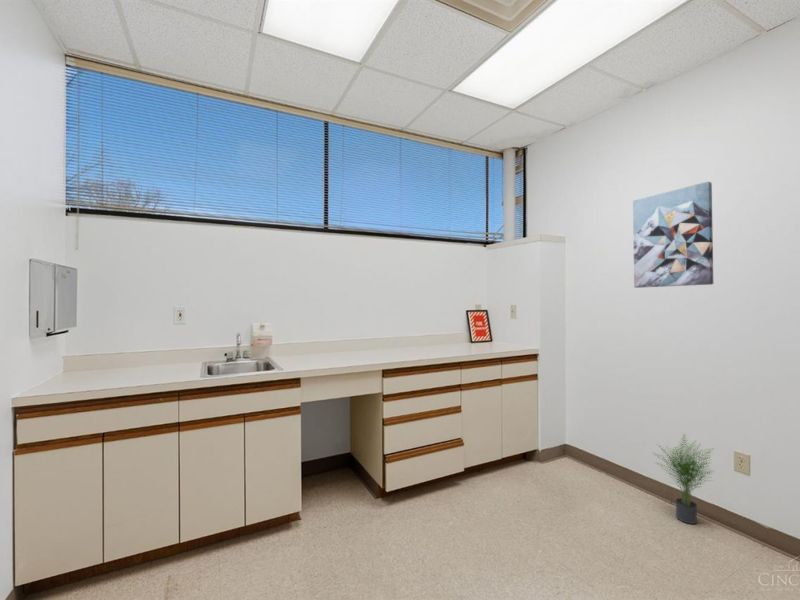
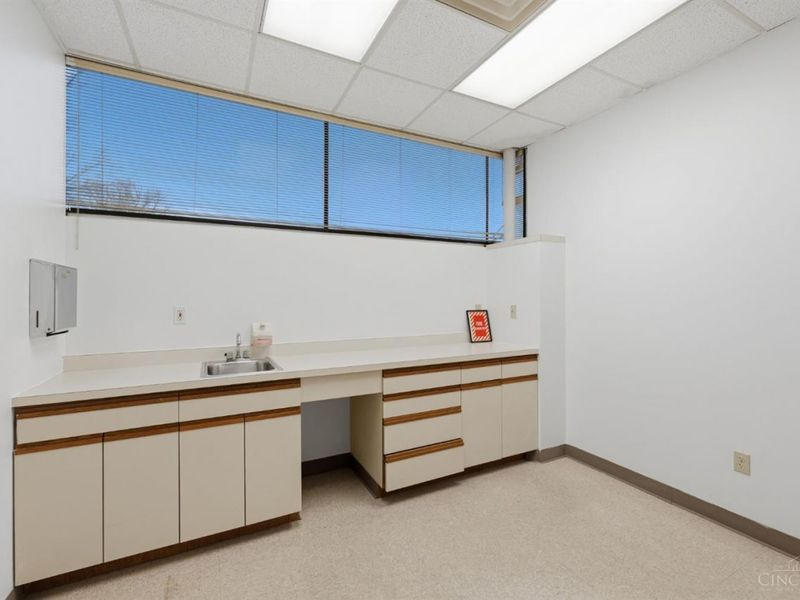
- wall art [632,181,714,289]
- potted plant [650,433,716,525]
